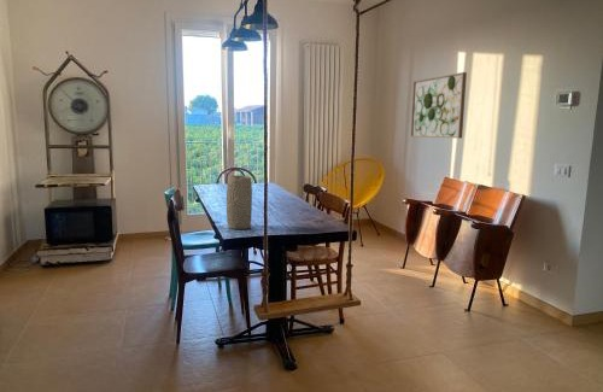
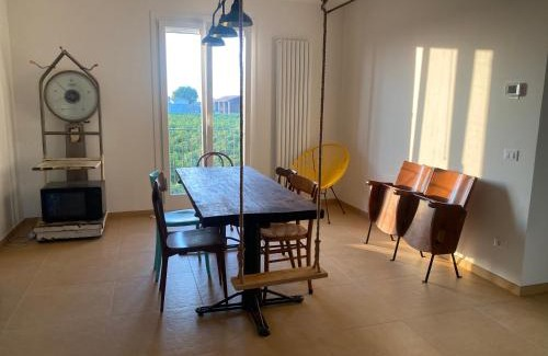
- vase [226,175,253,230]
- wall art [410,71,468,140]
